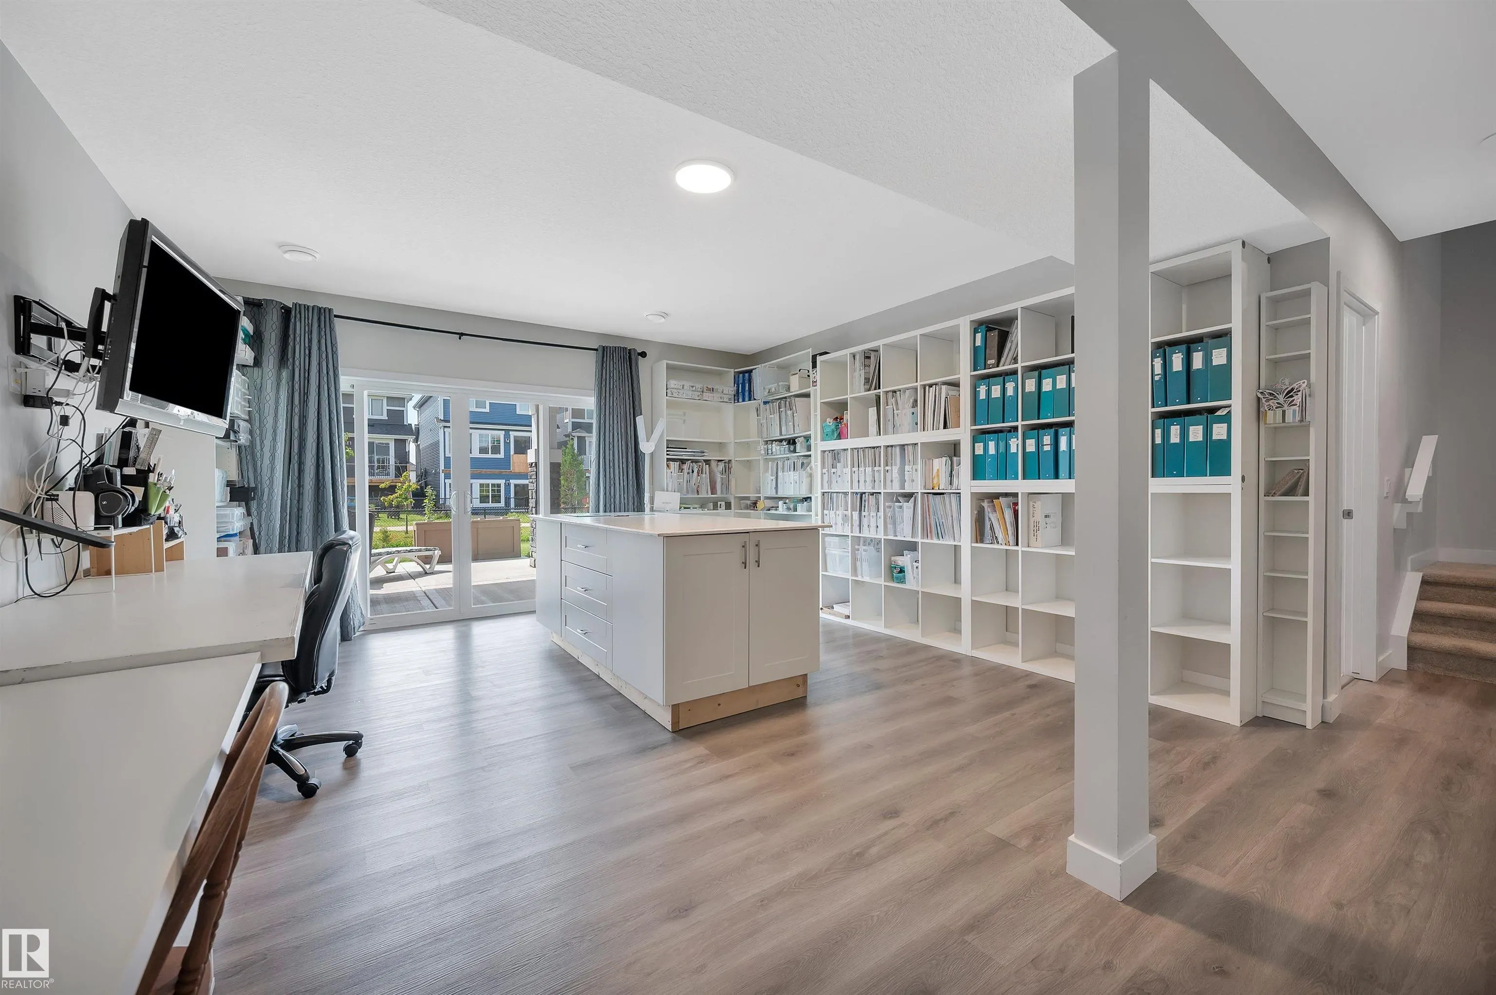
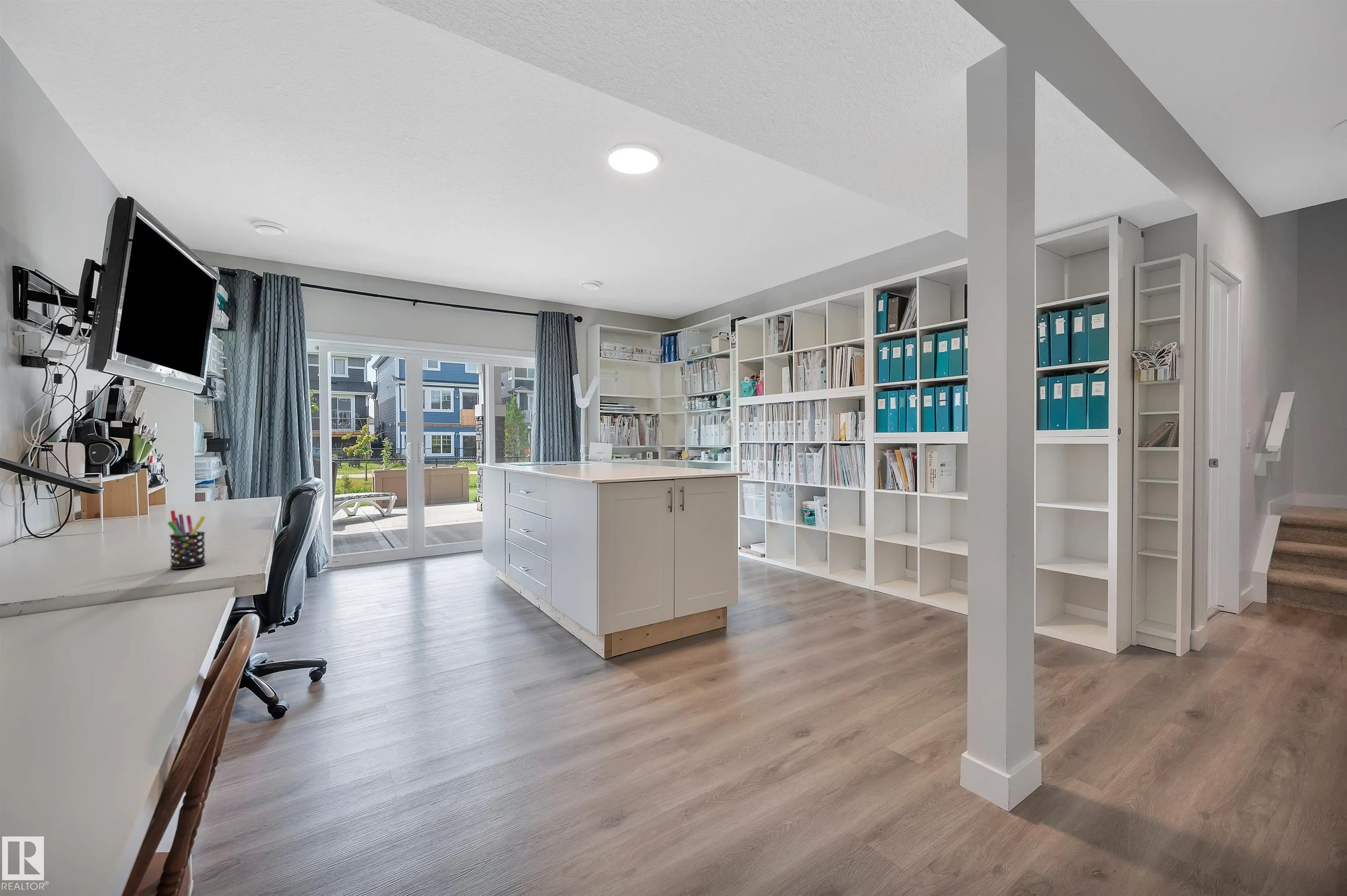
+ pen holder [167,510,206,569]
